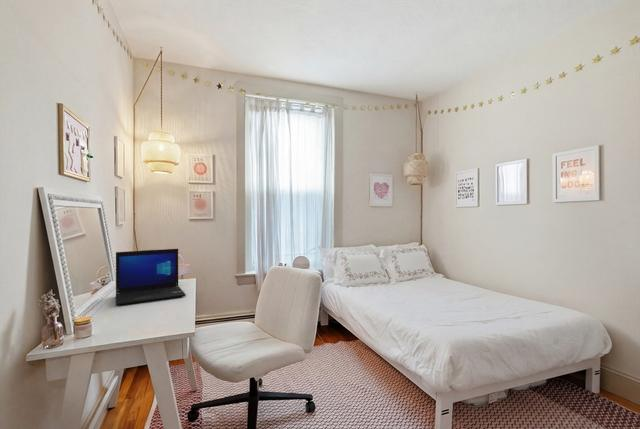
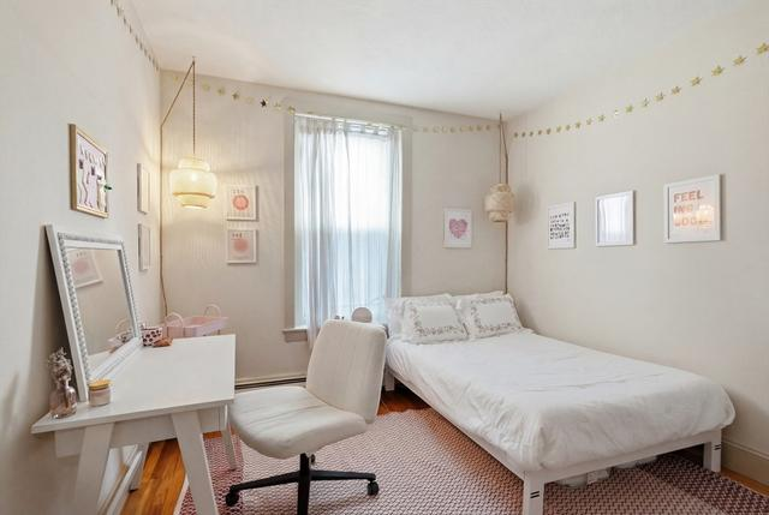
- laptop [115,248,186,306]
